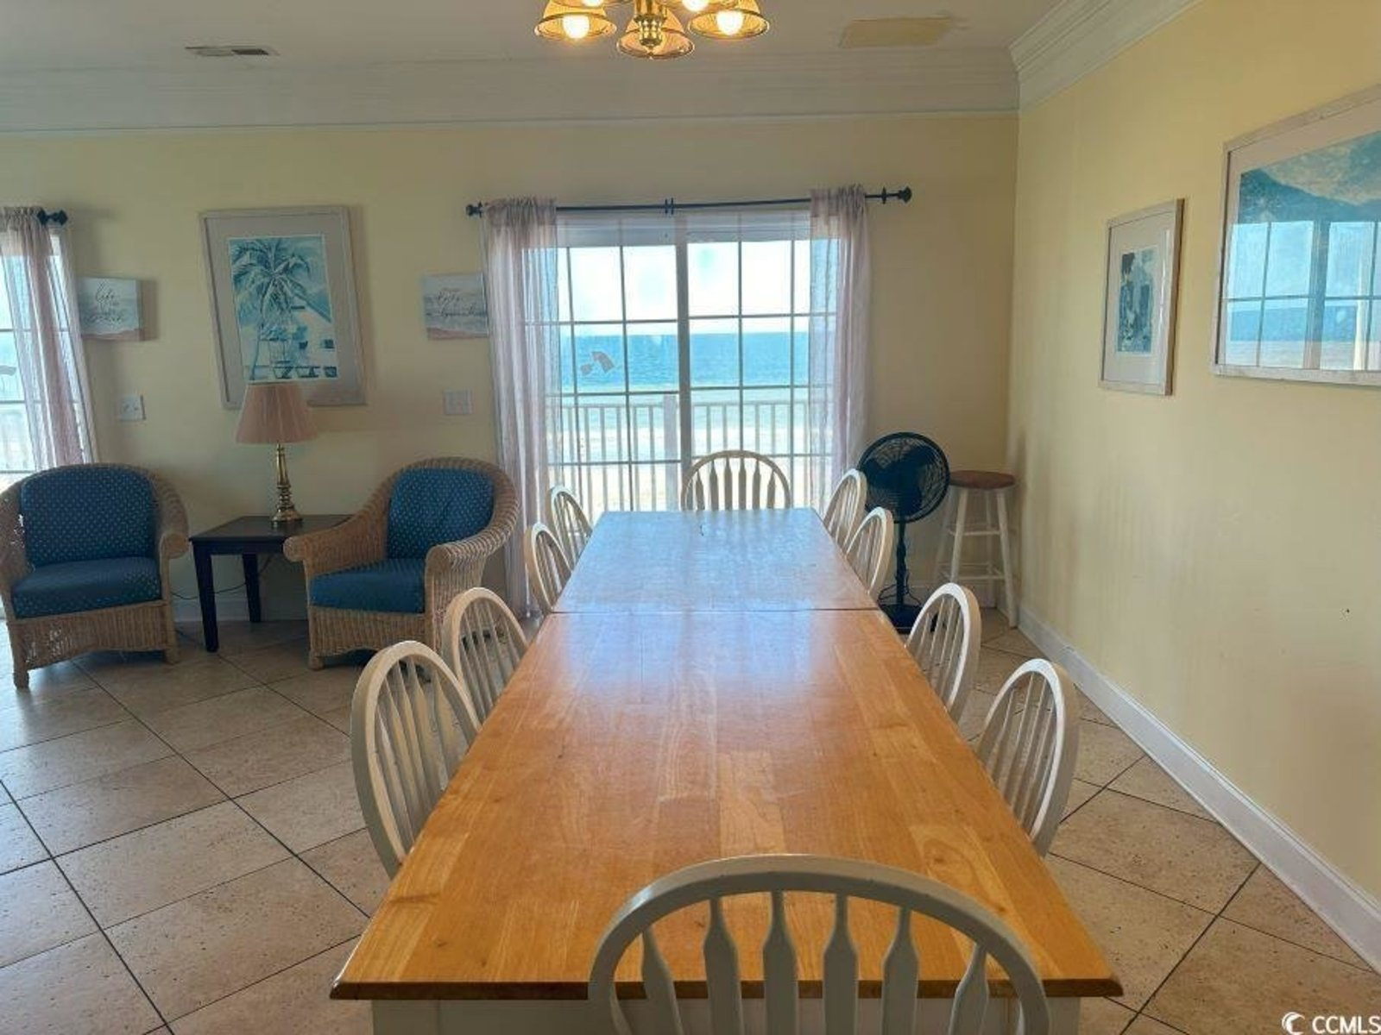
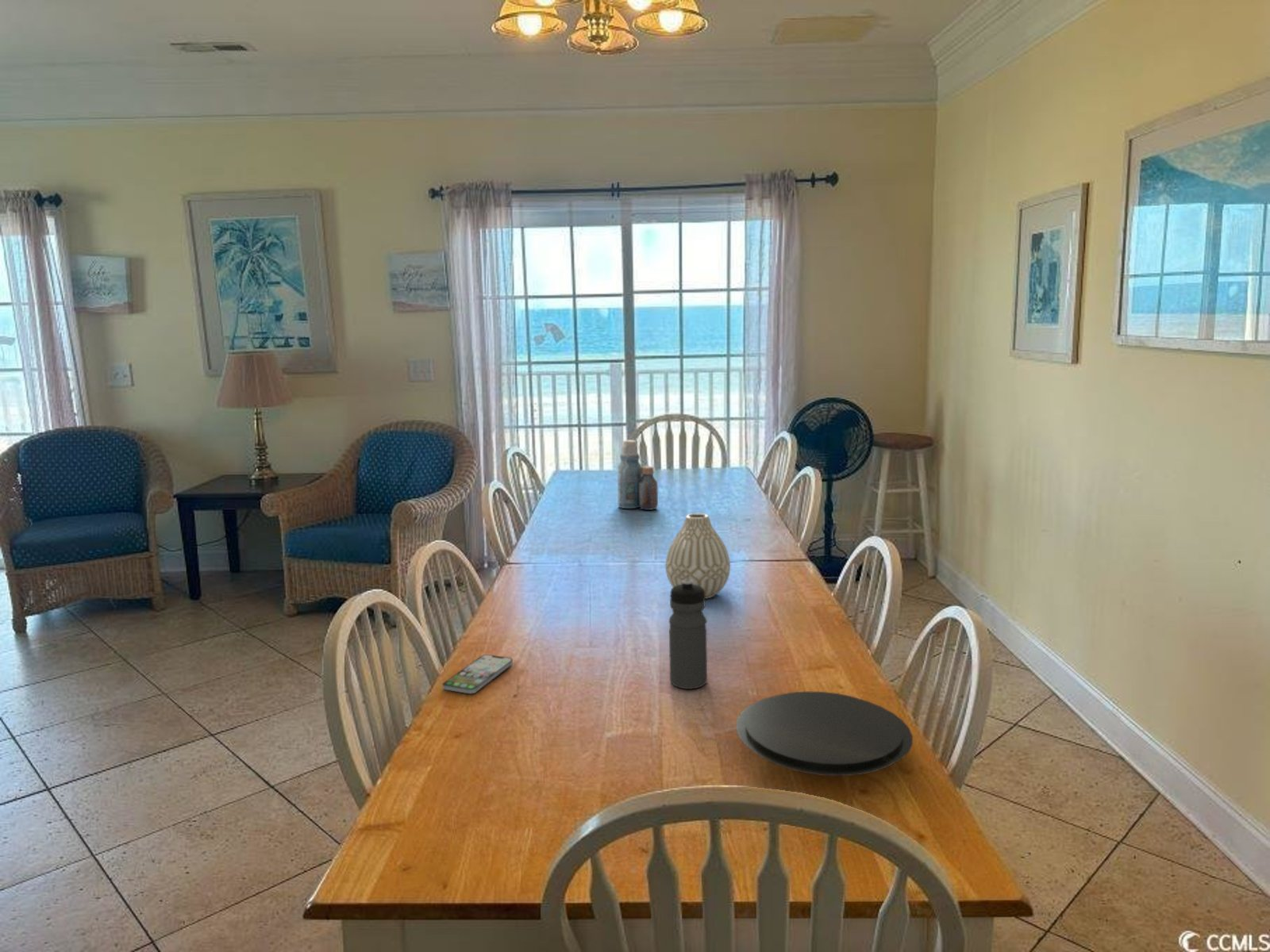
+ vase [664,512,731,600]
+ bottle [617,439,659,511]
+ plate [735,690,914,777]
+ water bottle [668,579,708,689]
+ smartphone [442,654,514,694]
